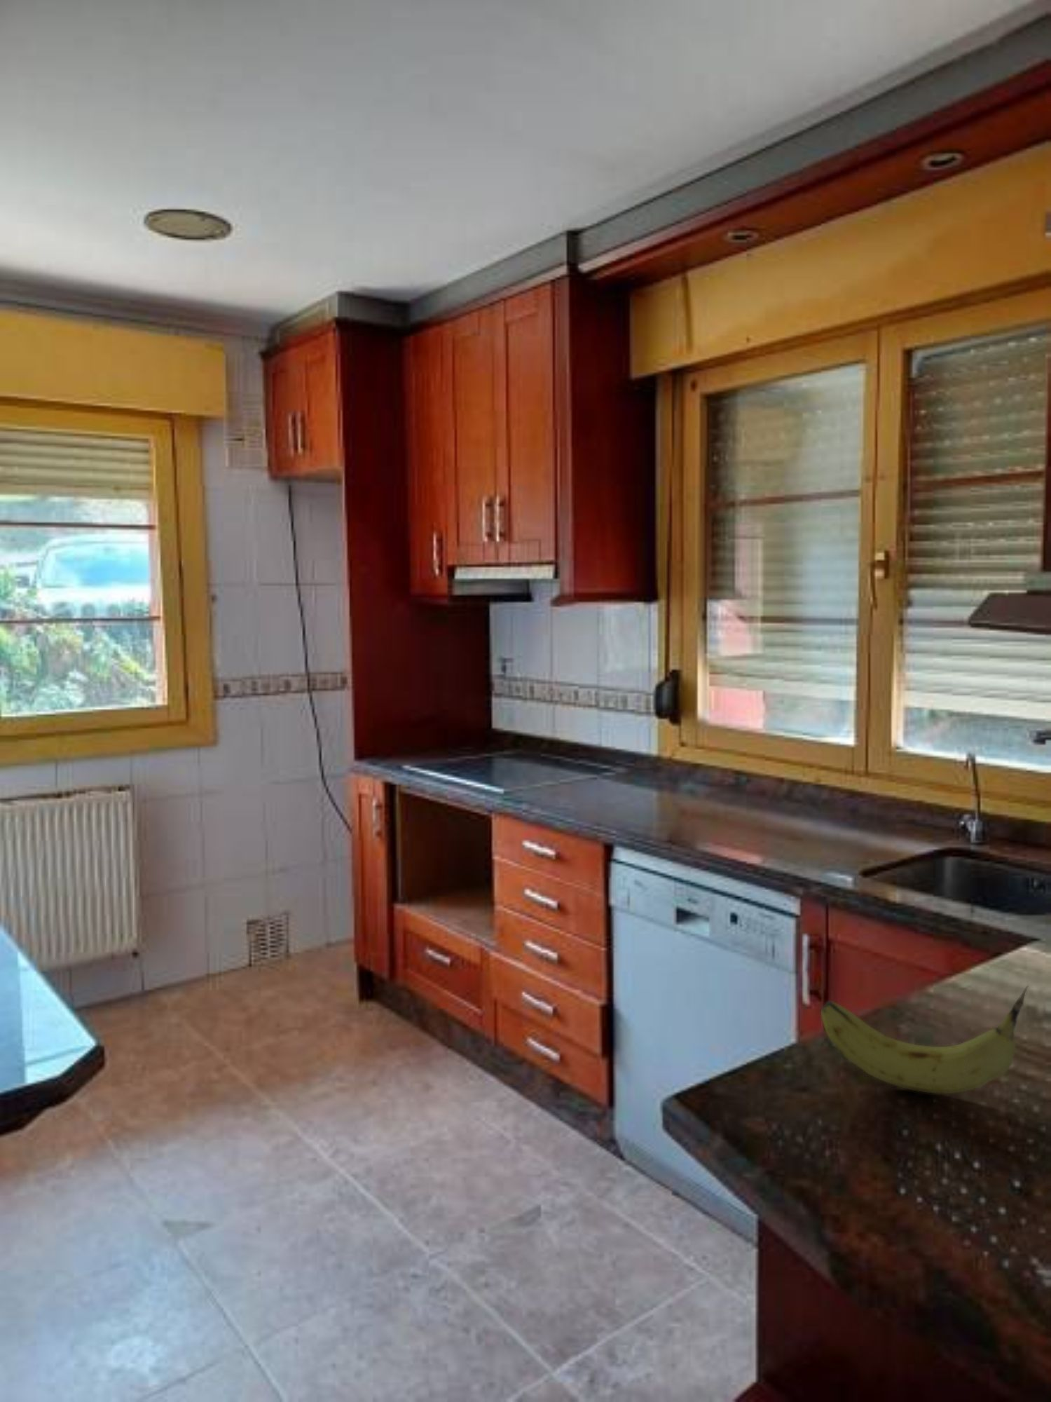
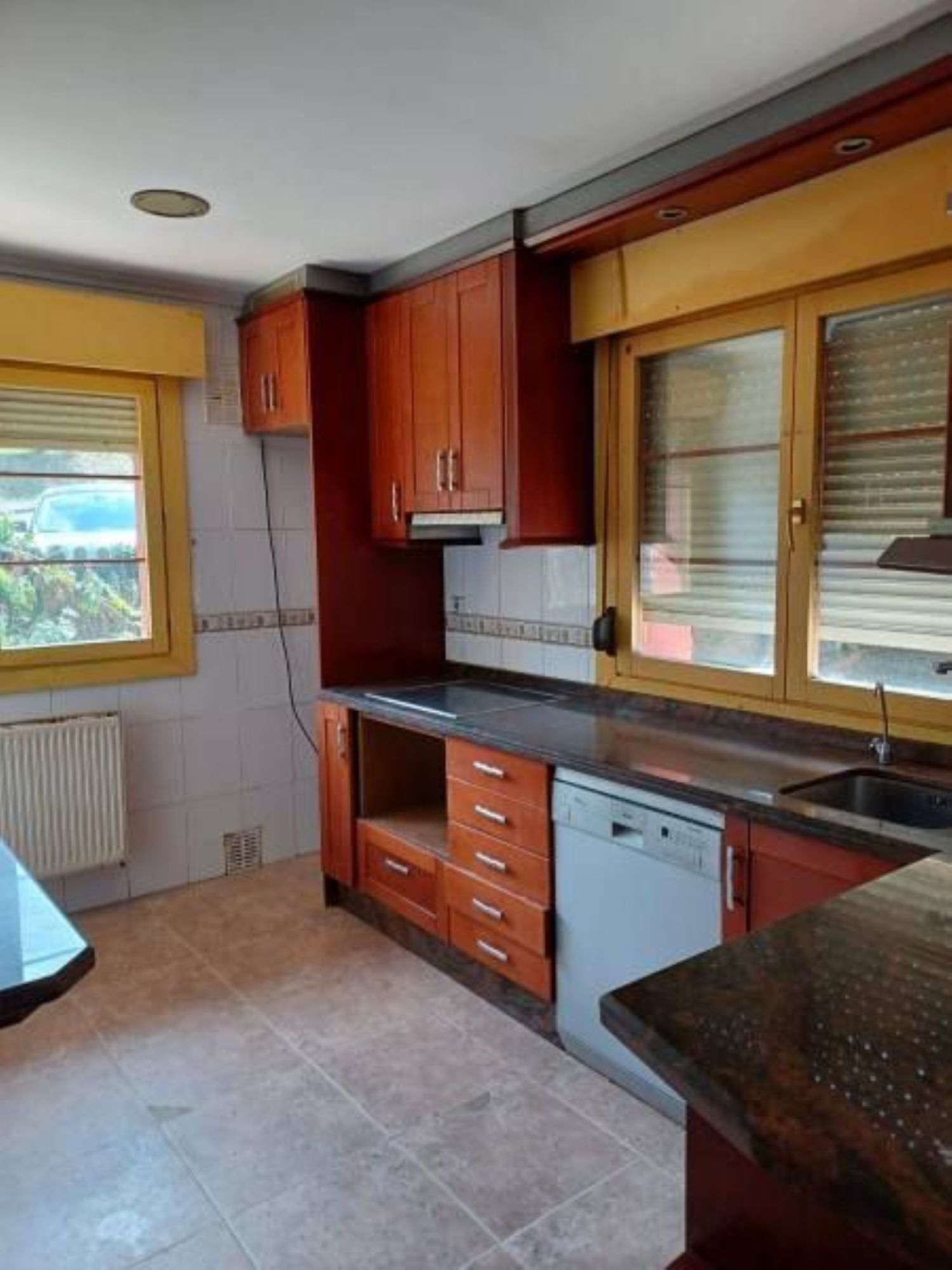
- fruit [820,985,1029,1094]
